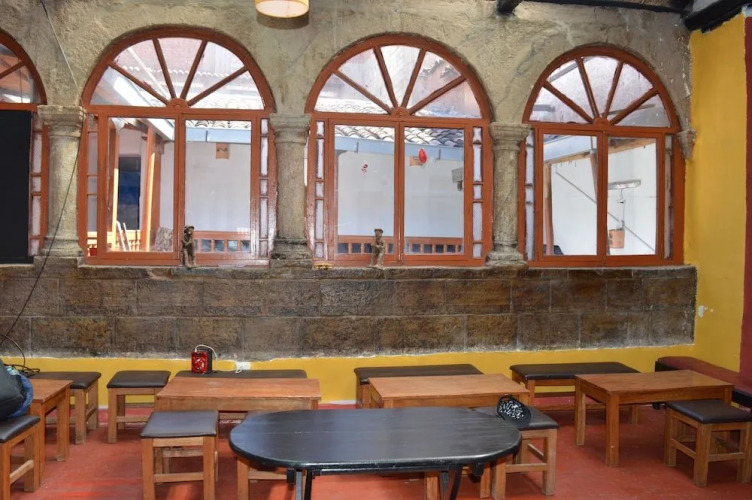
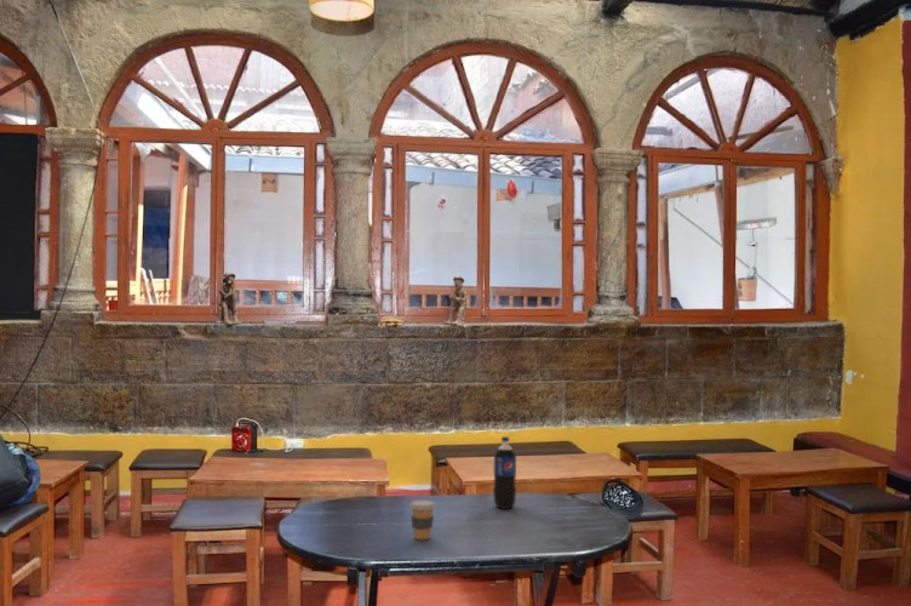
+ pop [492,435,517,510]
+ coffee cup [408,499,437,541]
